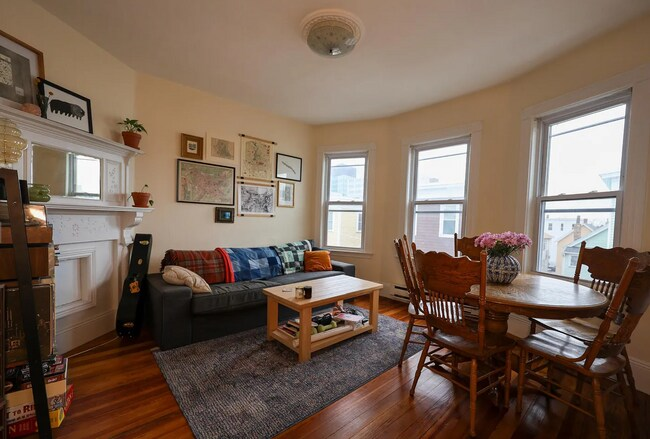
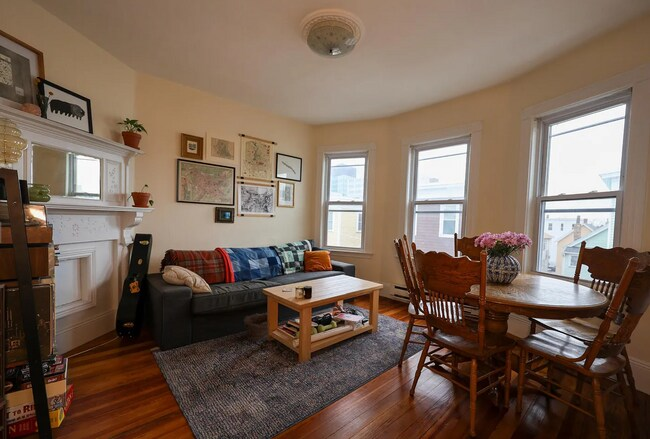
+ clay pot [243,312,269,341]
